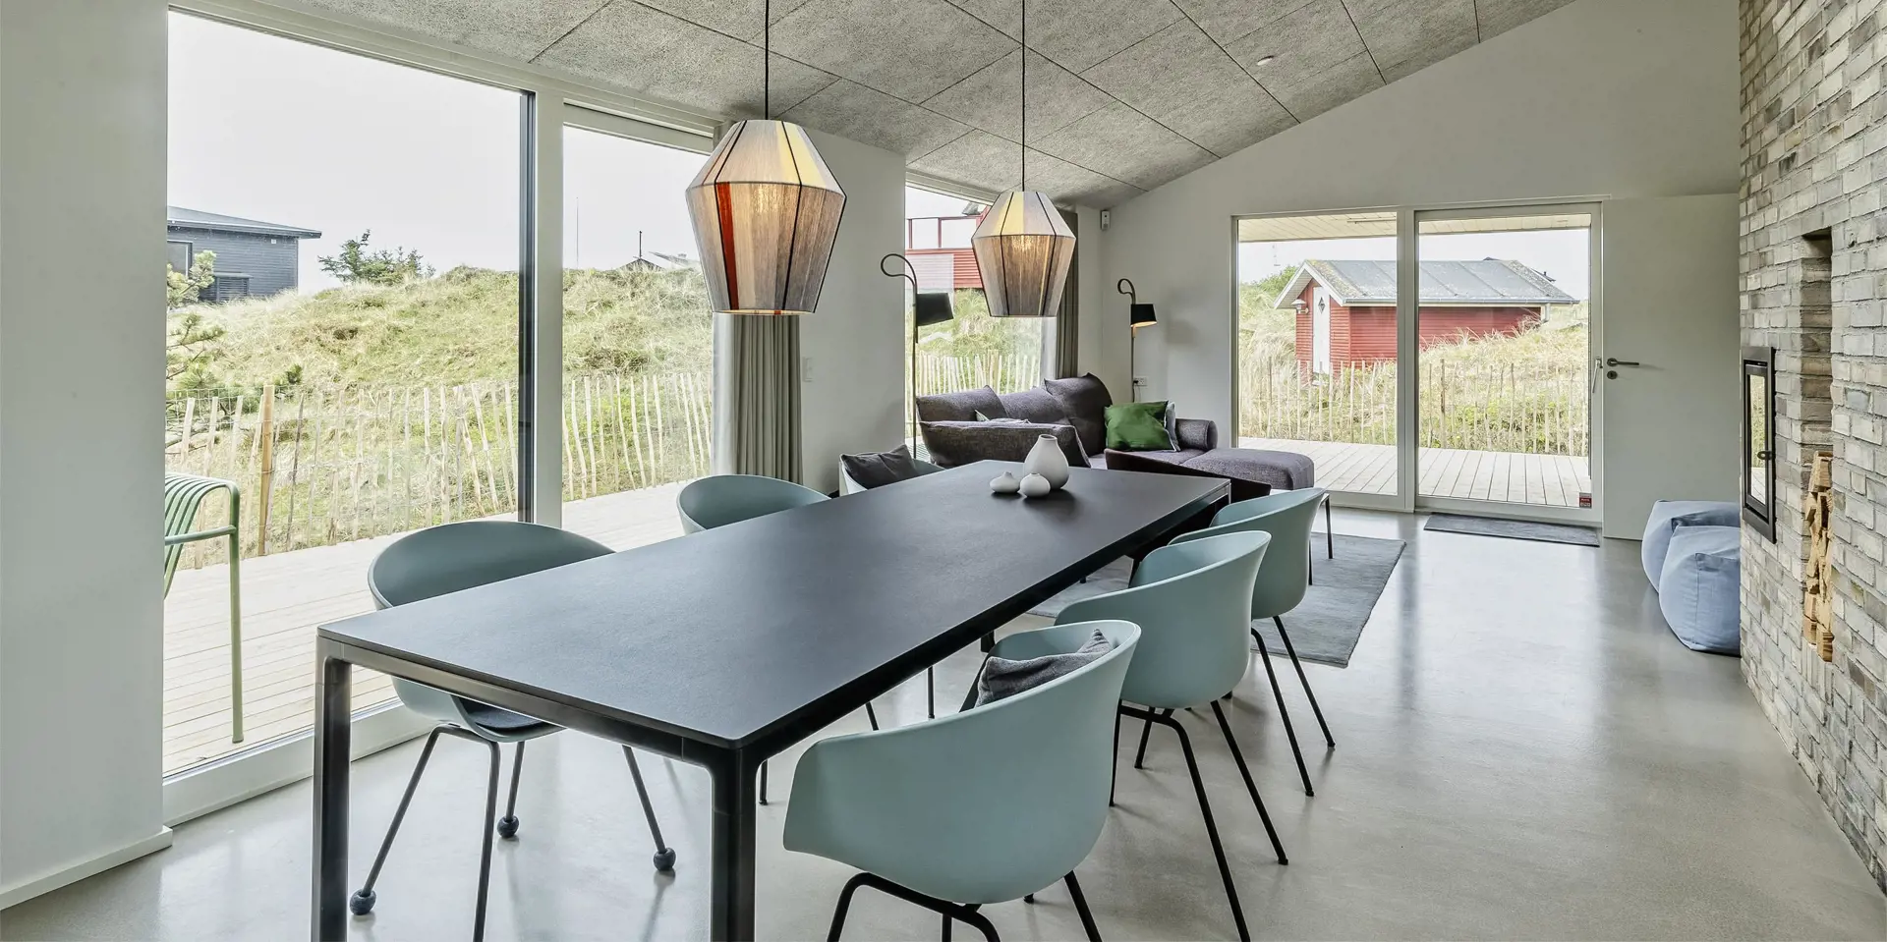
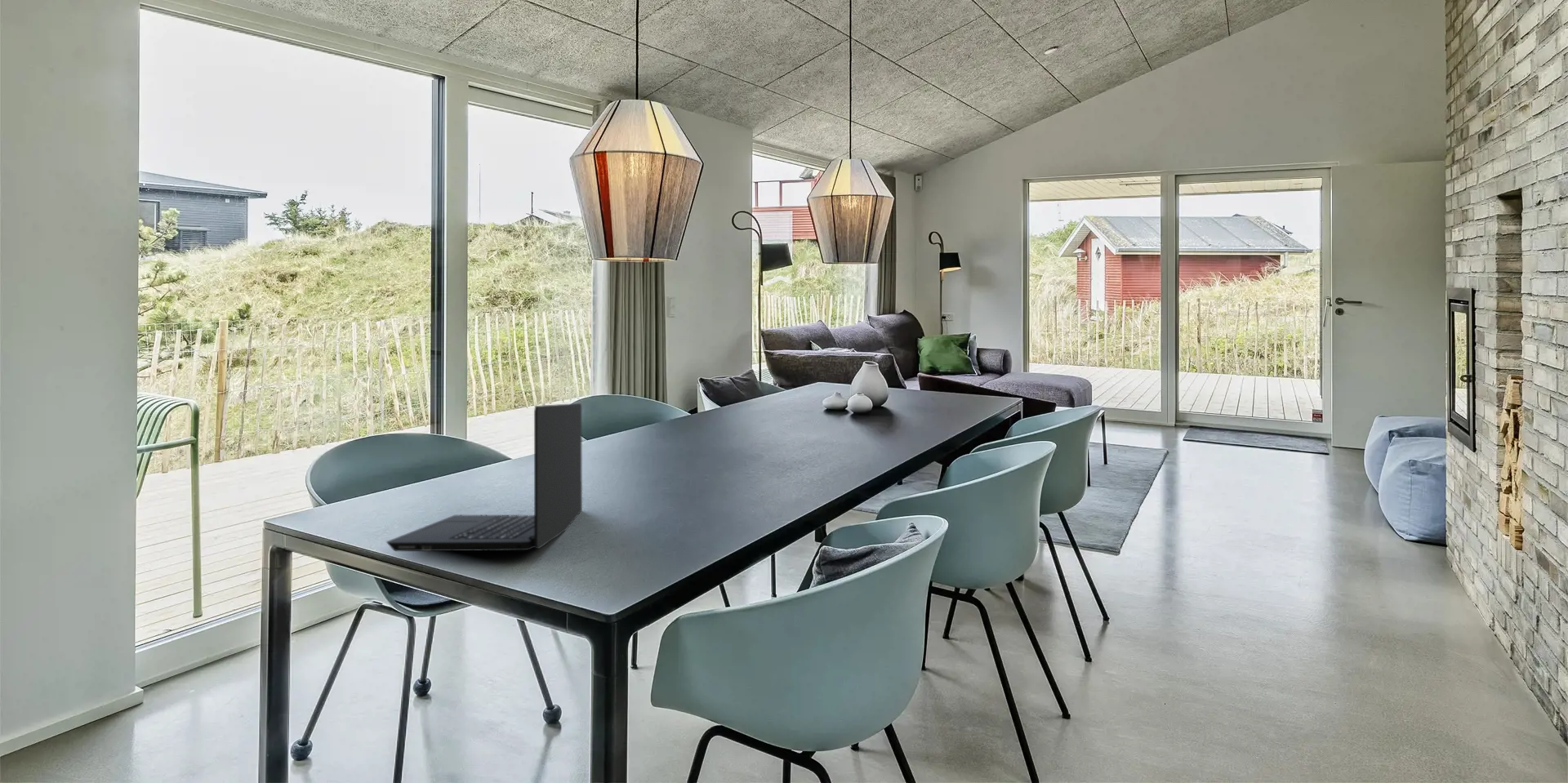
+ laptop [385,403,583,552]
